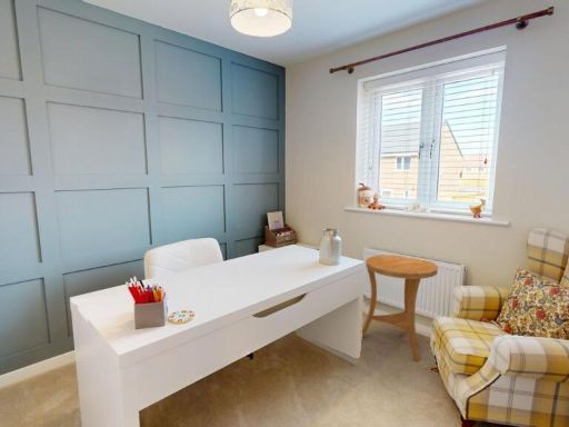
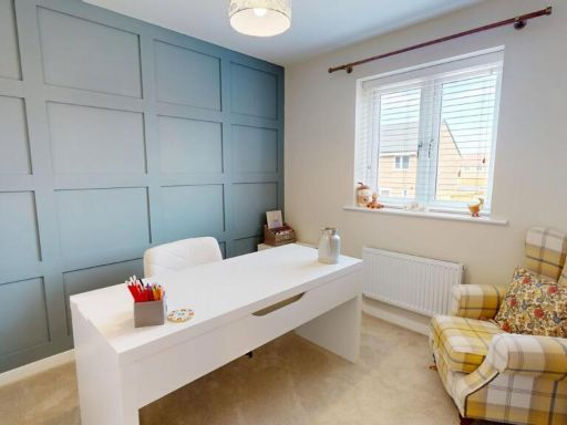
- side table [361,254,439,363]
